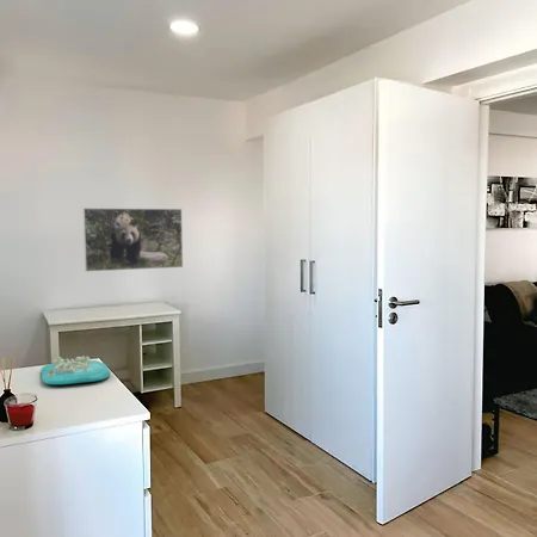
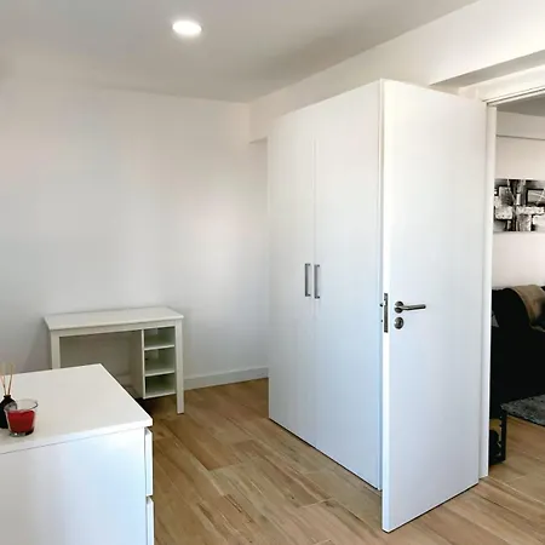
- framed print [82,206,184,273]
- decorative tray [39,354,111,385]
